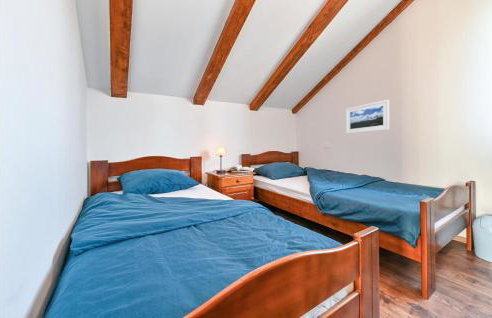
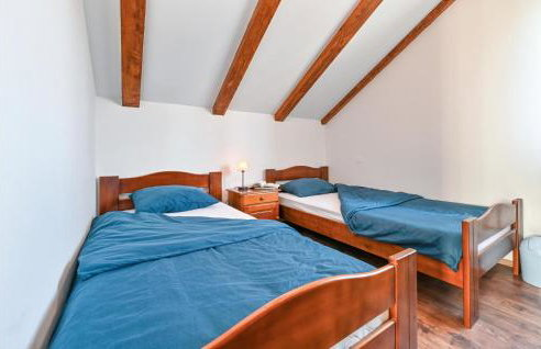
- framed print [345,99,390,135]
